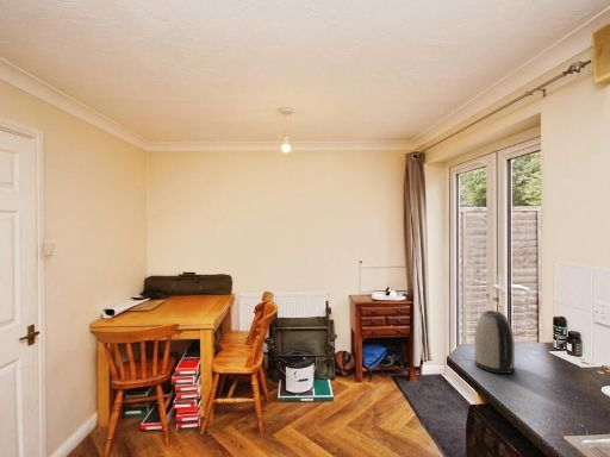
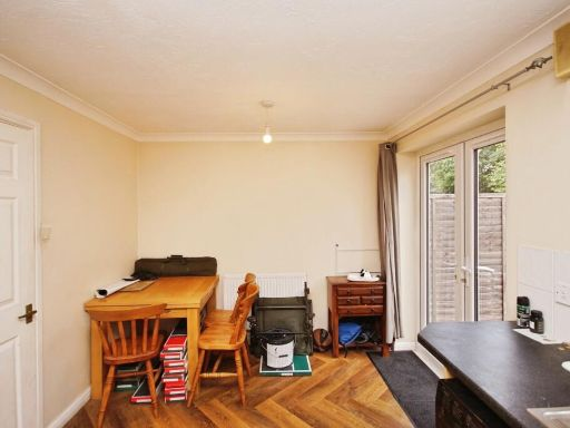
- kettle [473,309,516,375]
